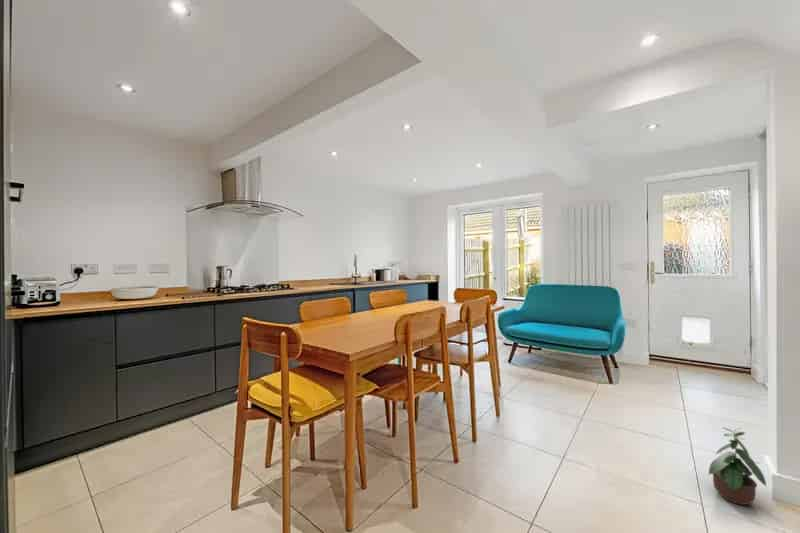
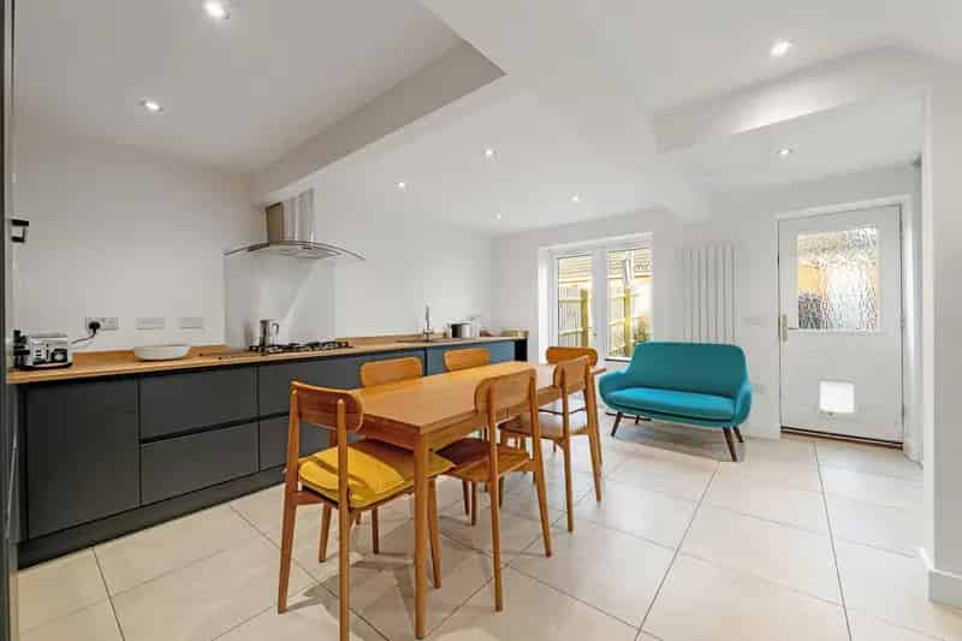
- potted plant [708,427,768,506]
